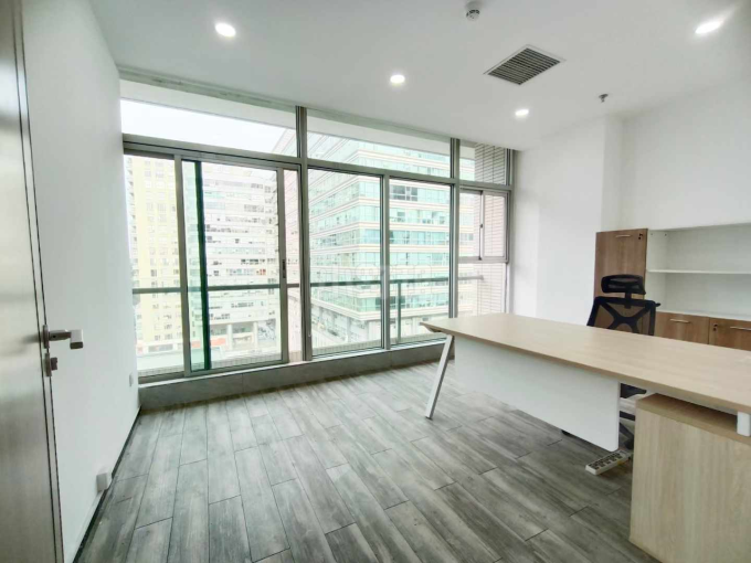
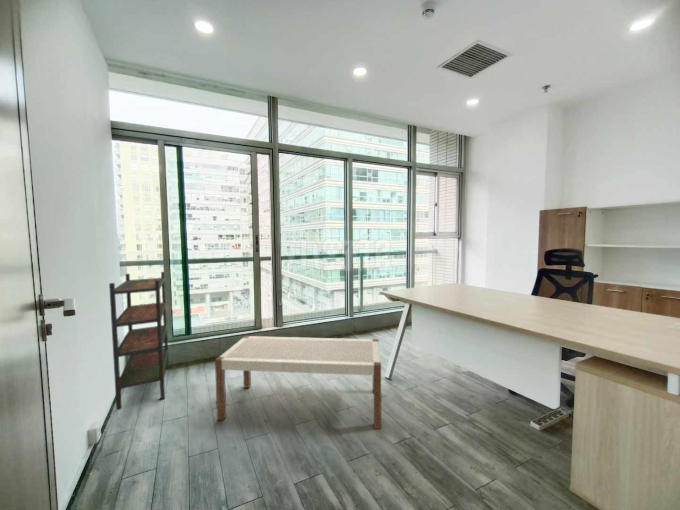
+ bookshelf [108,271,170,411]
+ bench [214,335,382,430]
